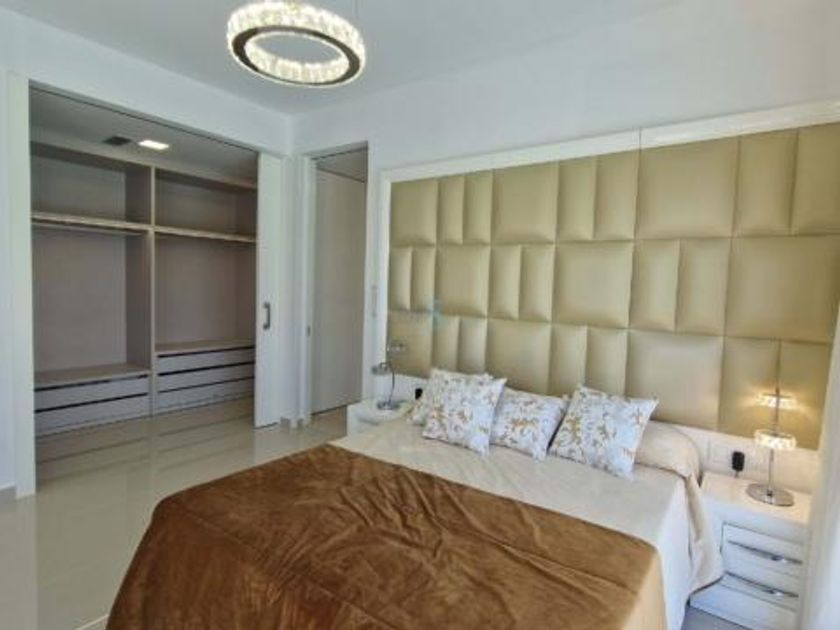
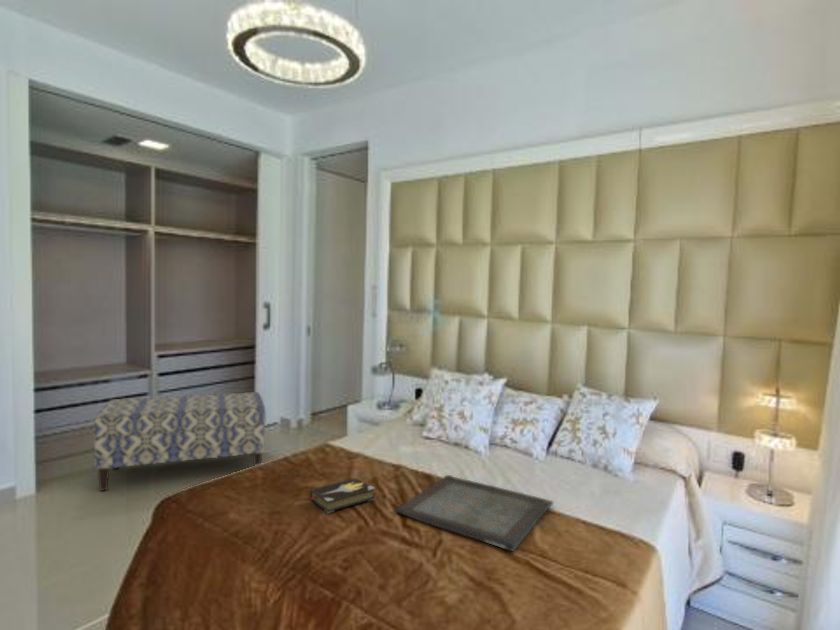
+ hardback book [306,477,376,514]
+ serving tray [395,474,555,553]
+ bench [93,391,267,492]
